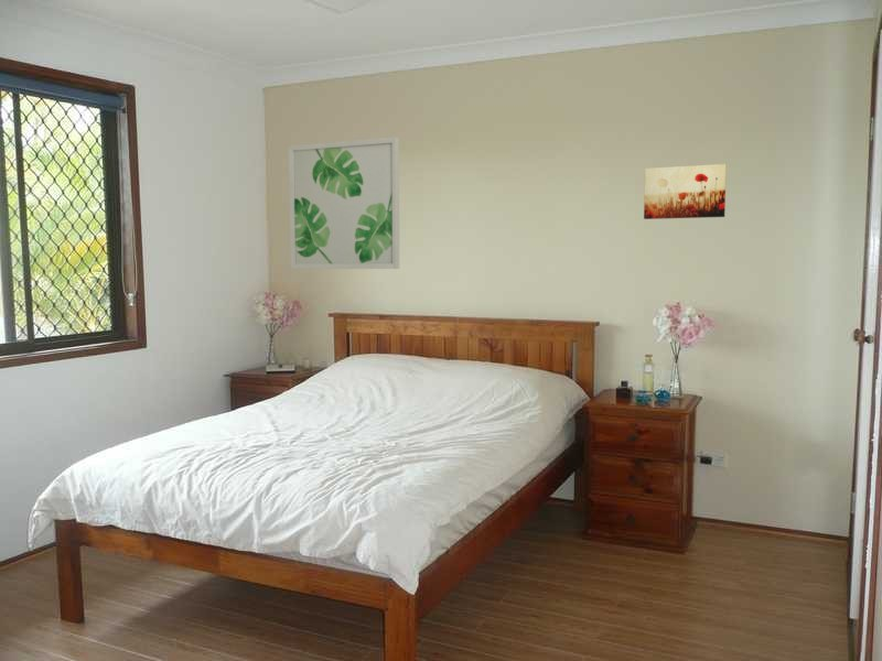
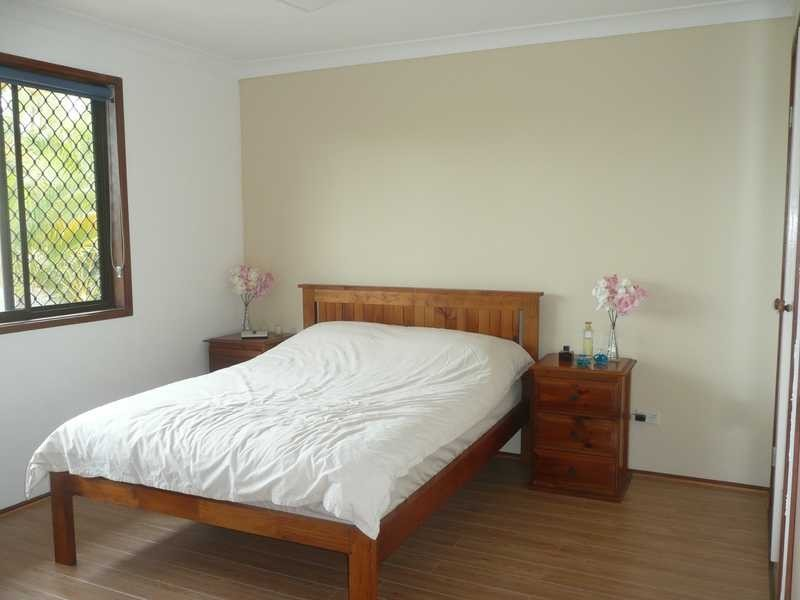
- wall art [643,163,728,220]
- wall art [288,136,400,270]
